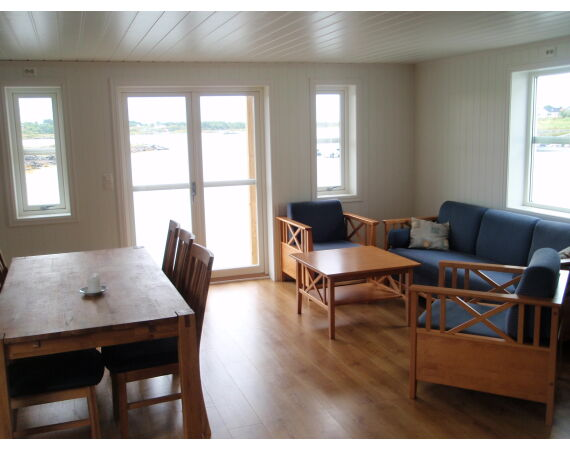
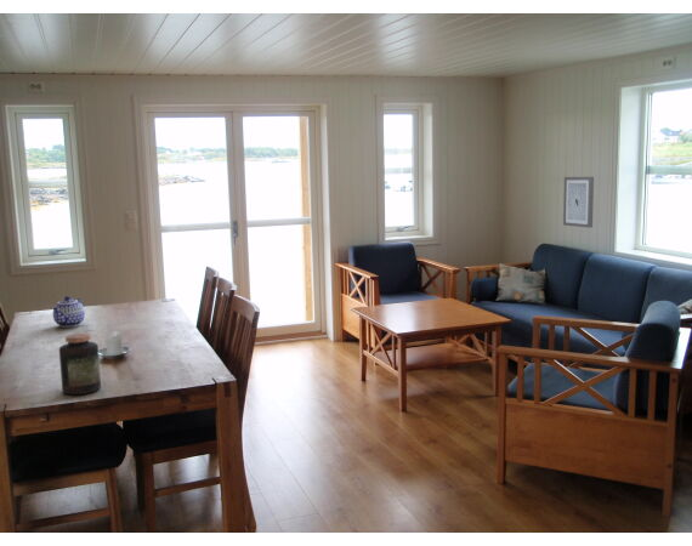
+ teapot [51,295,86,329]
+ jar [58,332,102,396]
+ wall art [562,176,595,229]
